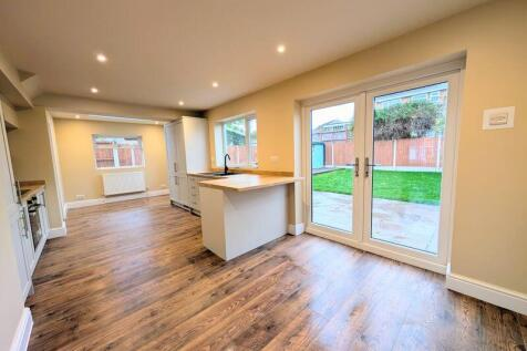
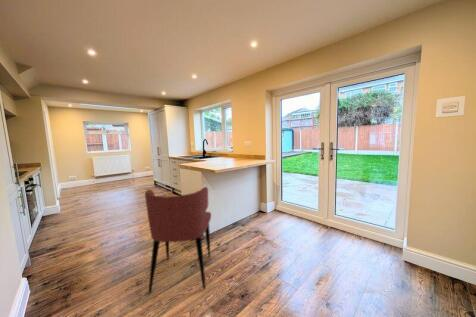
+ dining chair [144,186,212,294]
